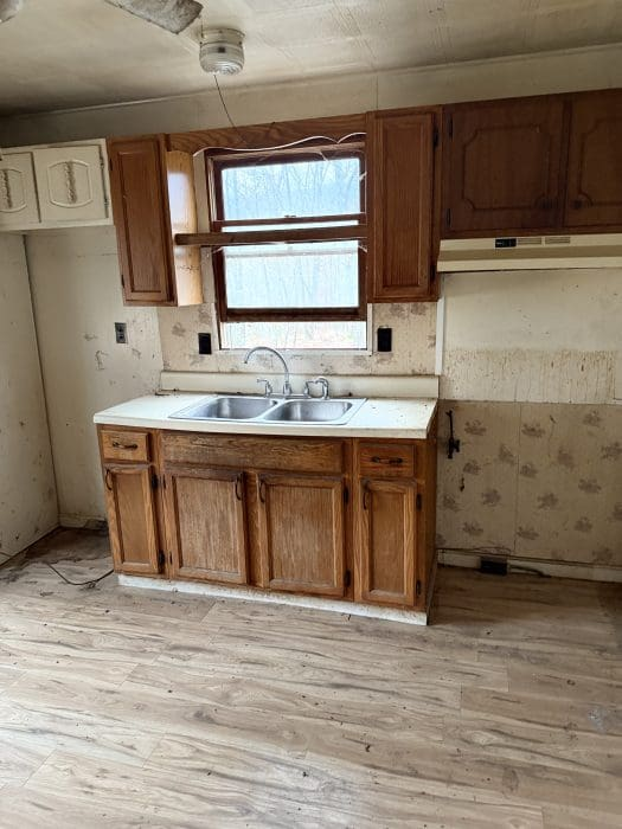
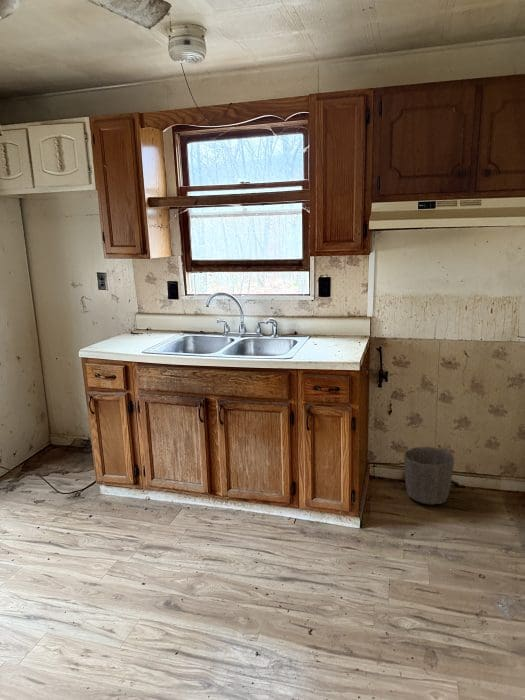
+ waste basket [403,445,456,506]
